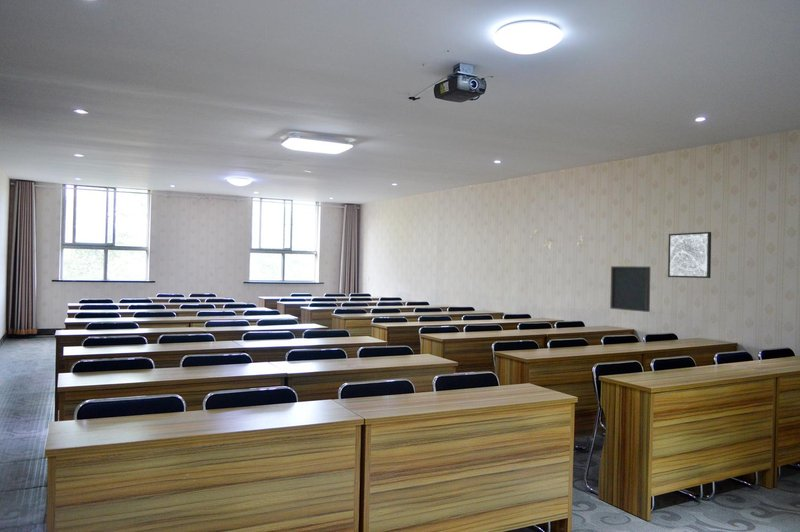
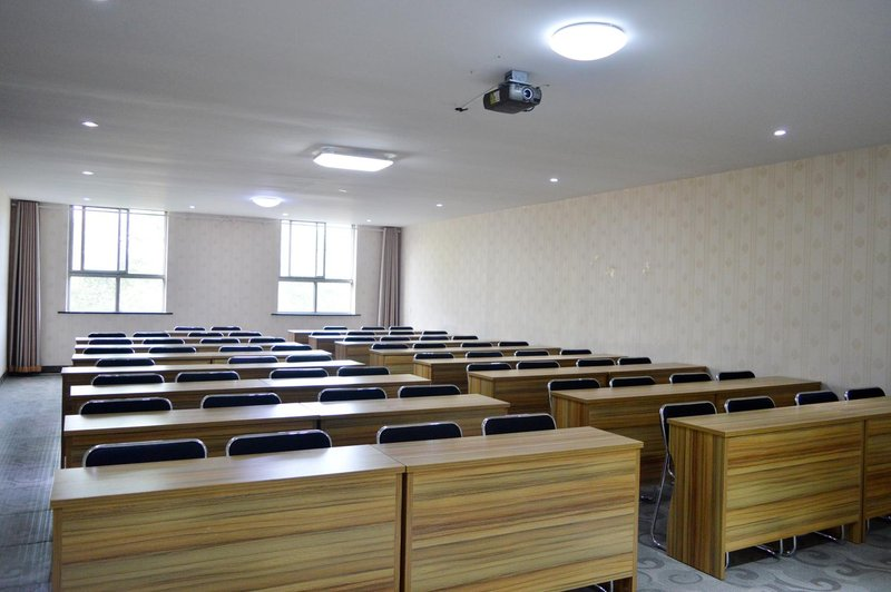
- wall art [667,231,712,279]
- framed artwork [609,265,651,313]
